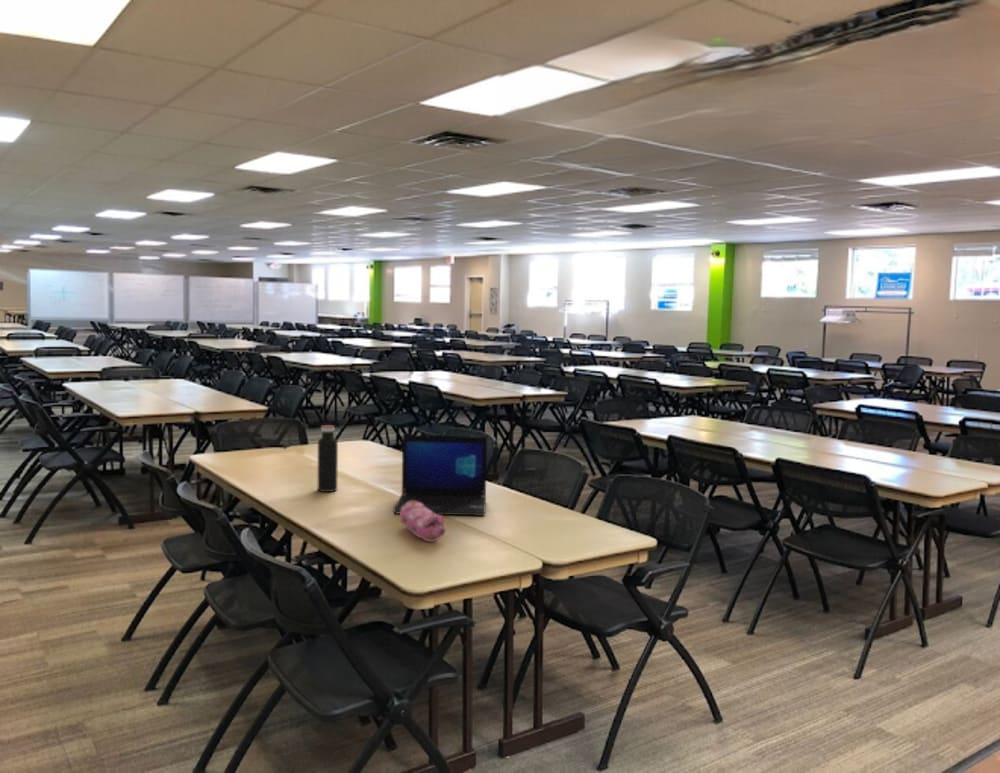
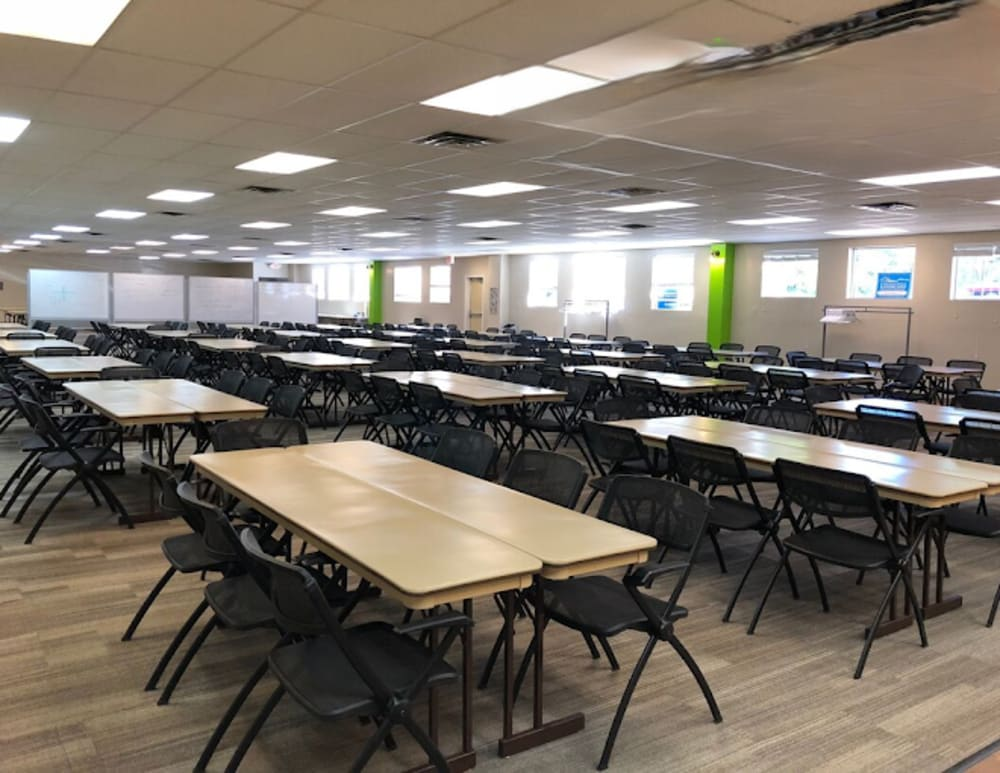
- laptop [392,434,488,517]
- water bottle [317,424,339,493]
- pencil case [399,501,446,543]
